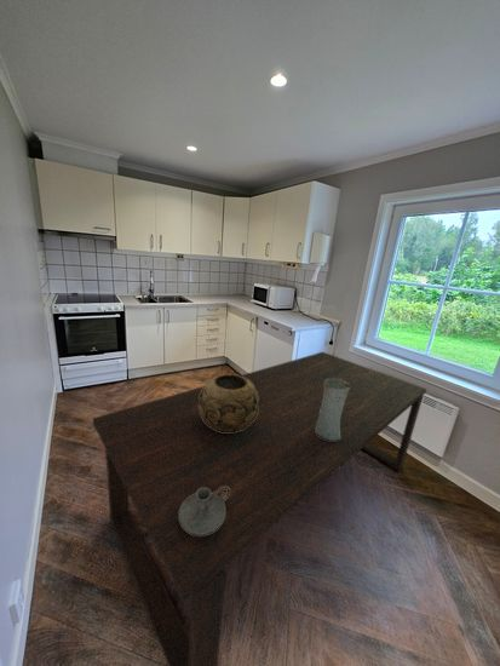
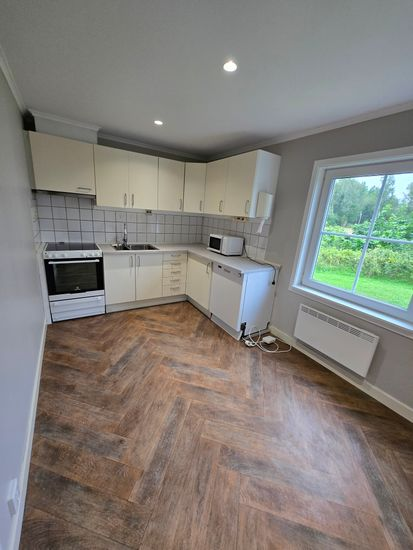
- decorative bowl [199,373,259,432]
- vase [315,379,350,441]
- candle holder [179,487,230,536]
- dining table [92,351,427,666]
